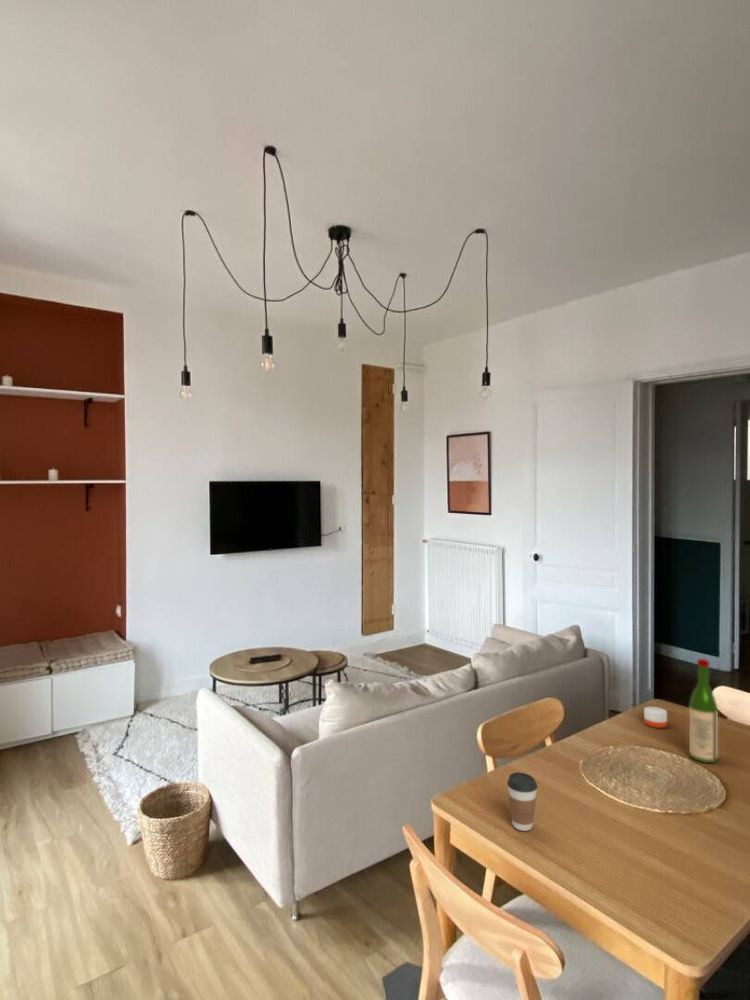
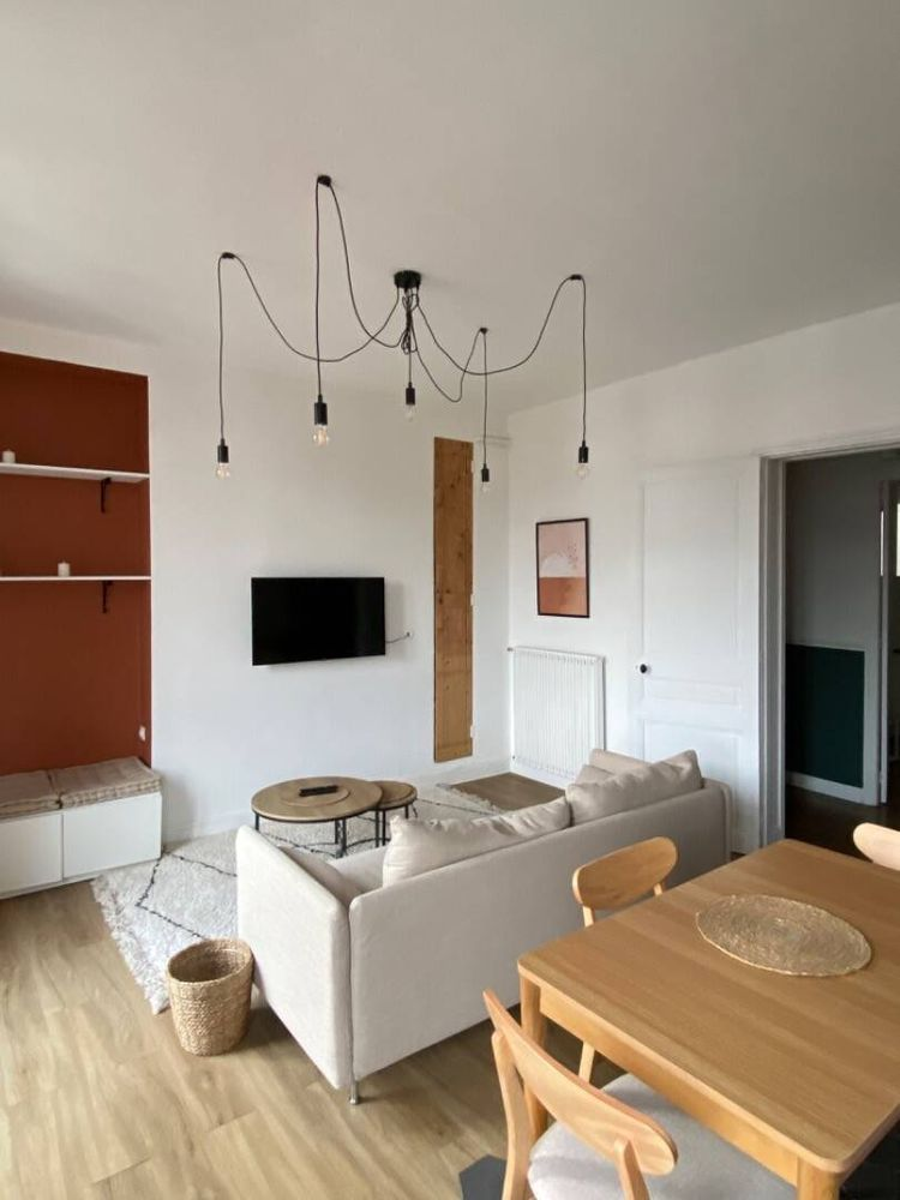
- coffee cup [506,771,539,832]
- candle [643,705,668,729]
- wine bottle [688,658,719,764]
